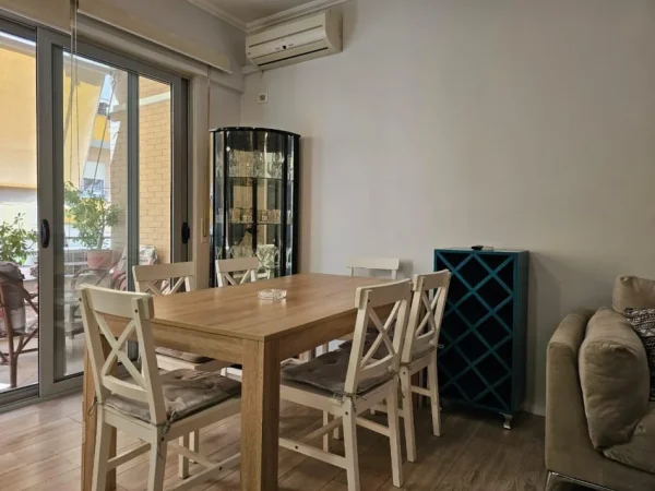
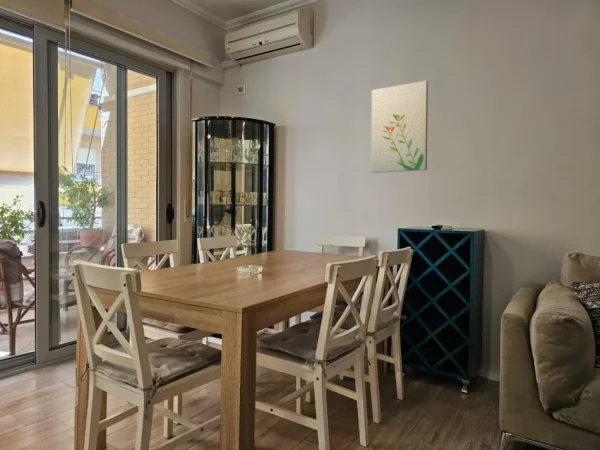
+ wall art [370,80,429,174]
